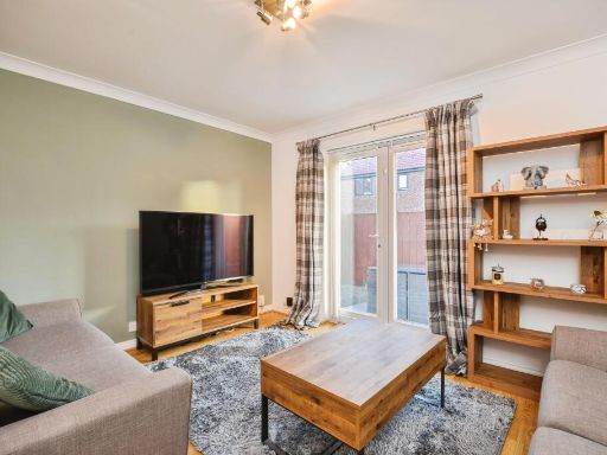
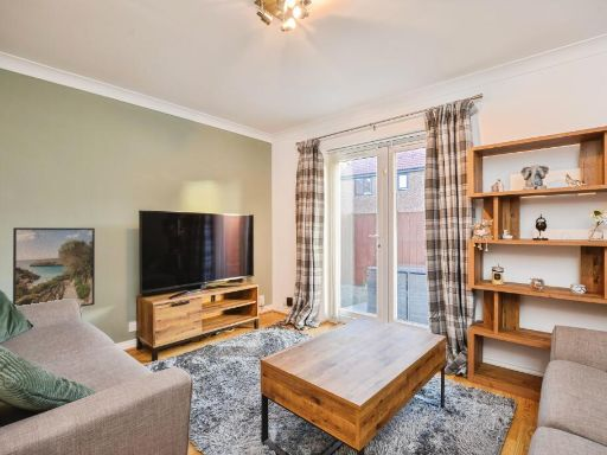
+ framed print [12,226,96,308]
